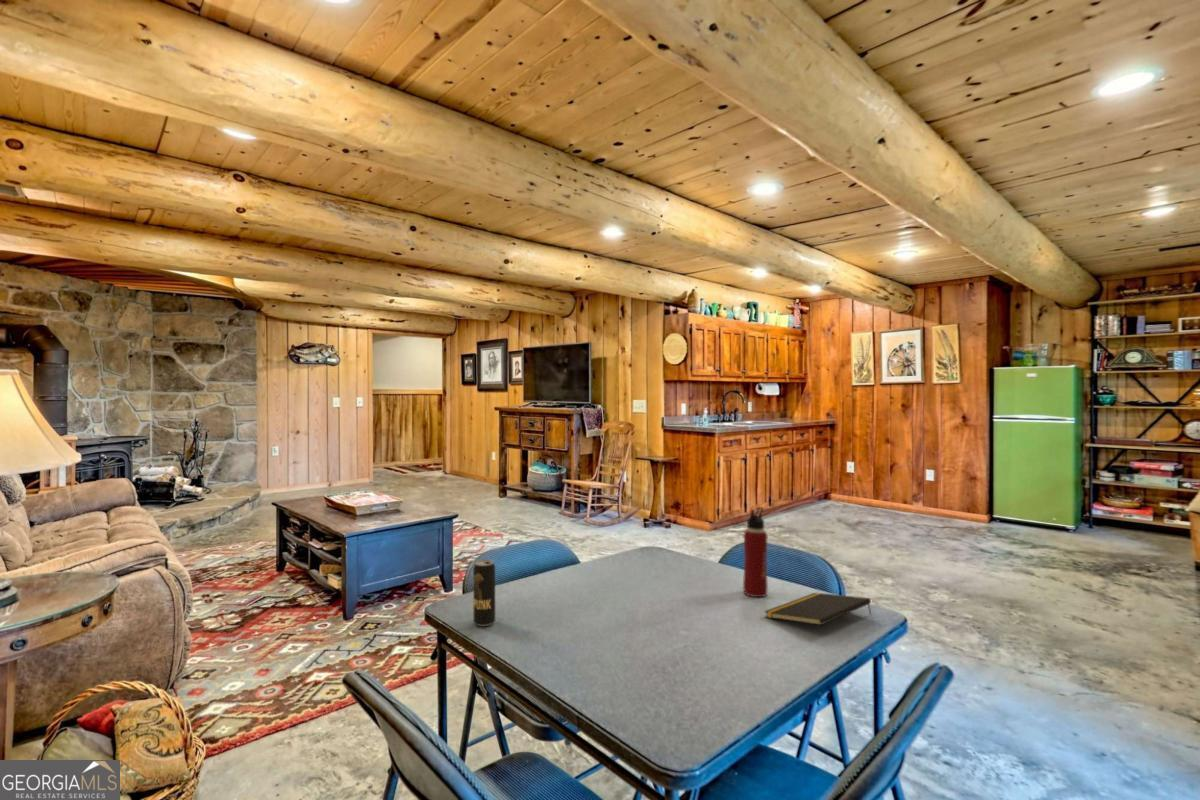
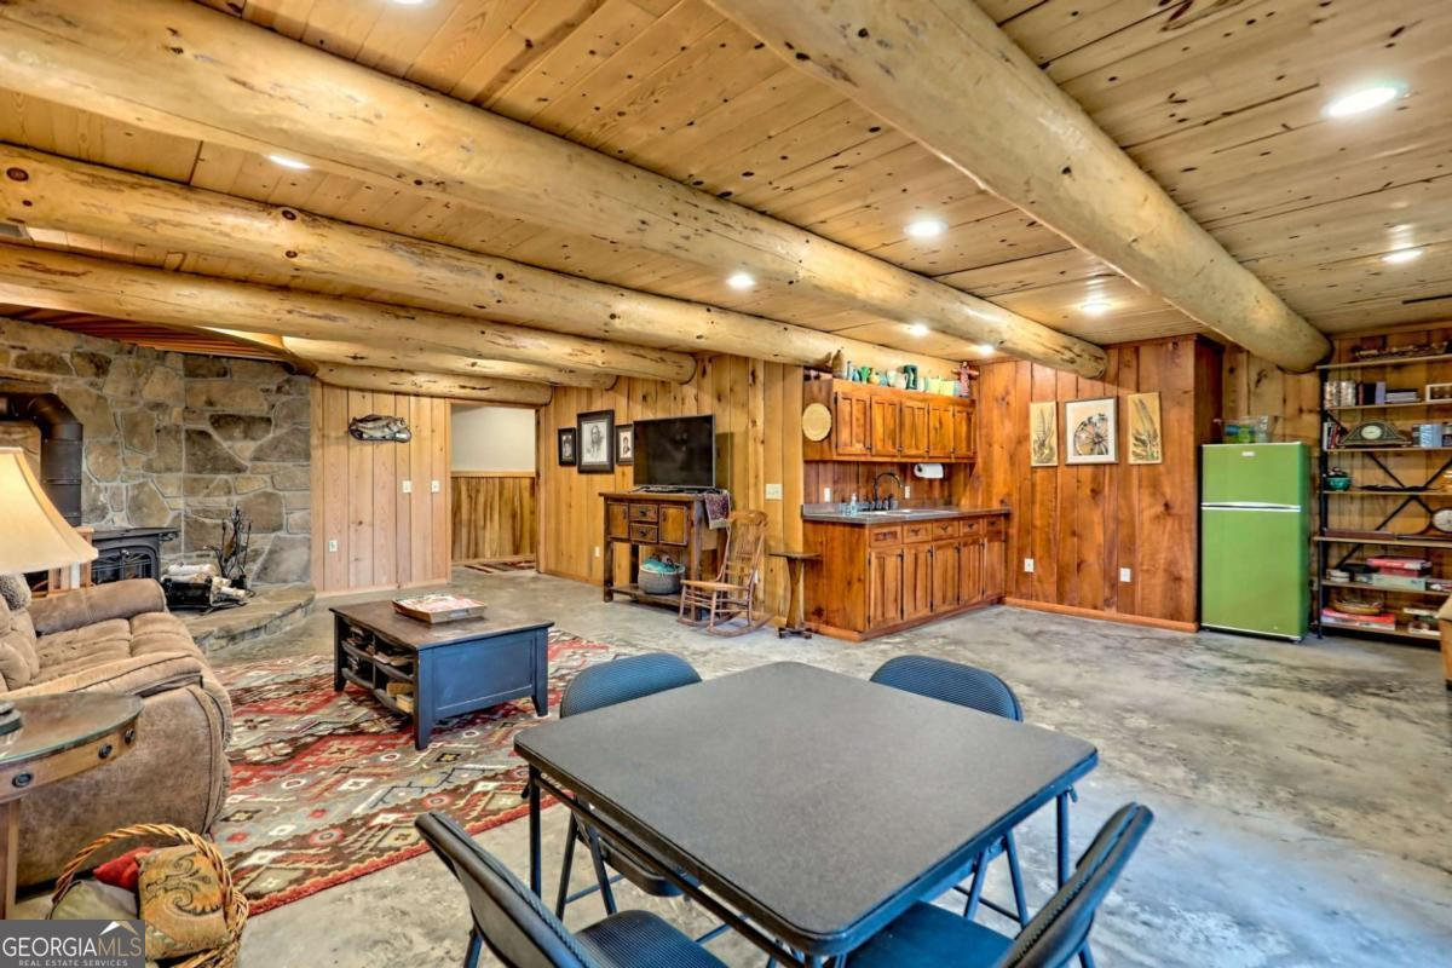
- notepad [763,592,872,626]
- beverage can [472,559,496,627]
- water bottle [742,506,769,598]
